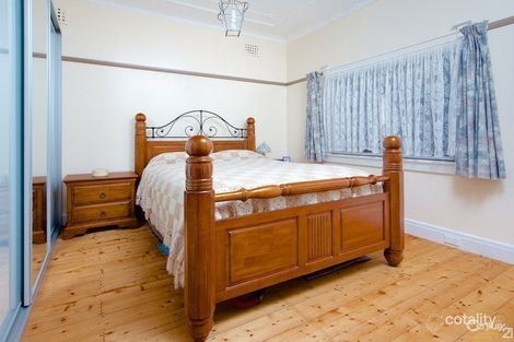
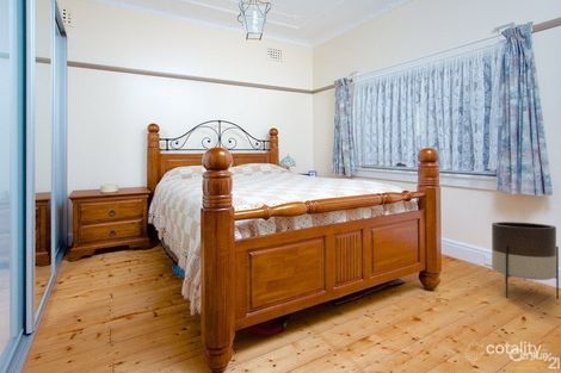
+ planter [491,220,560,300]
